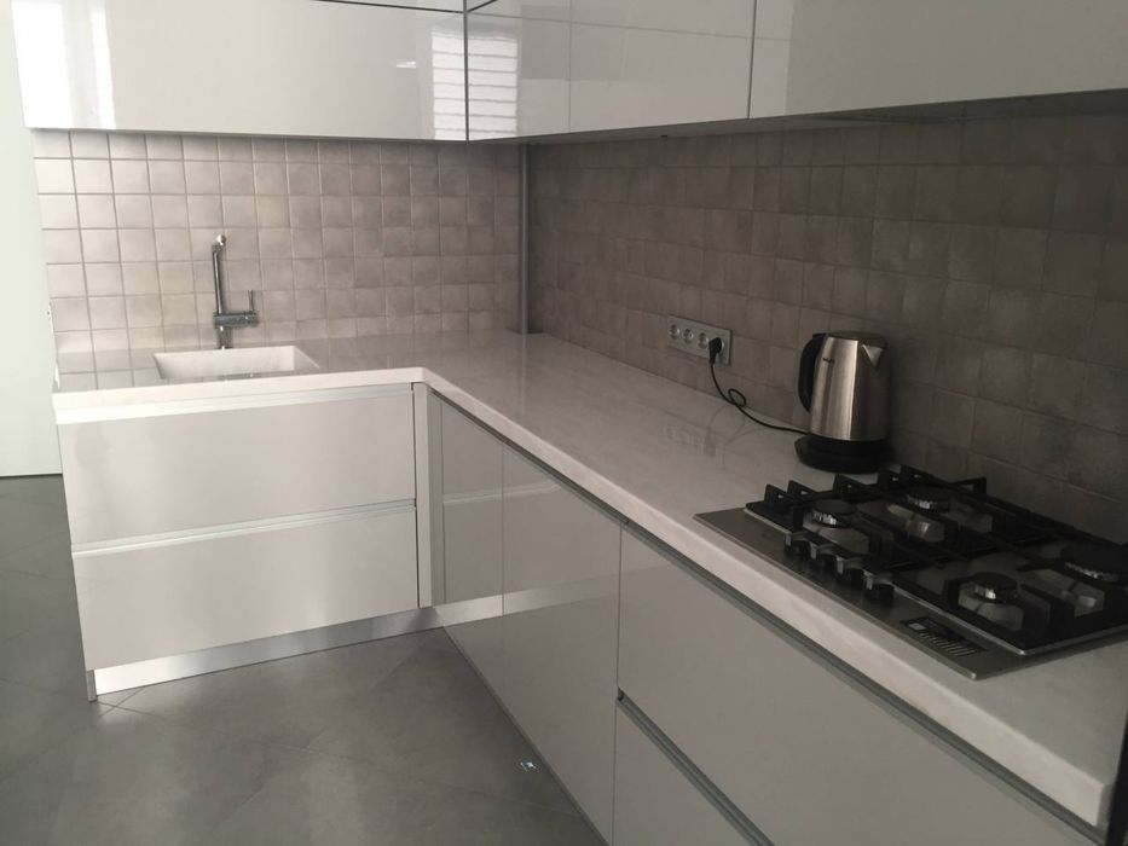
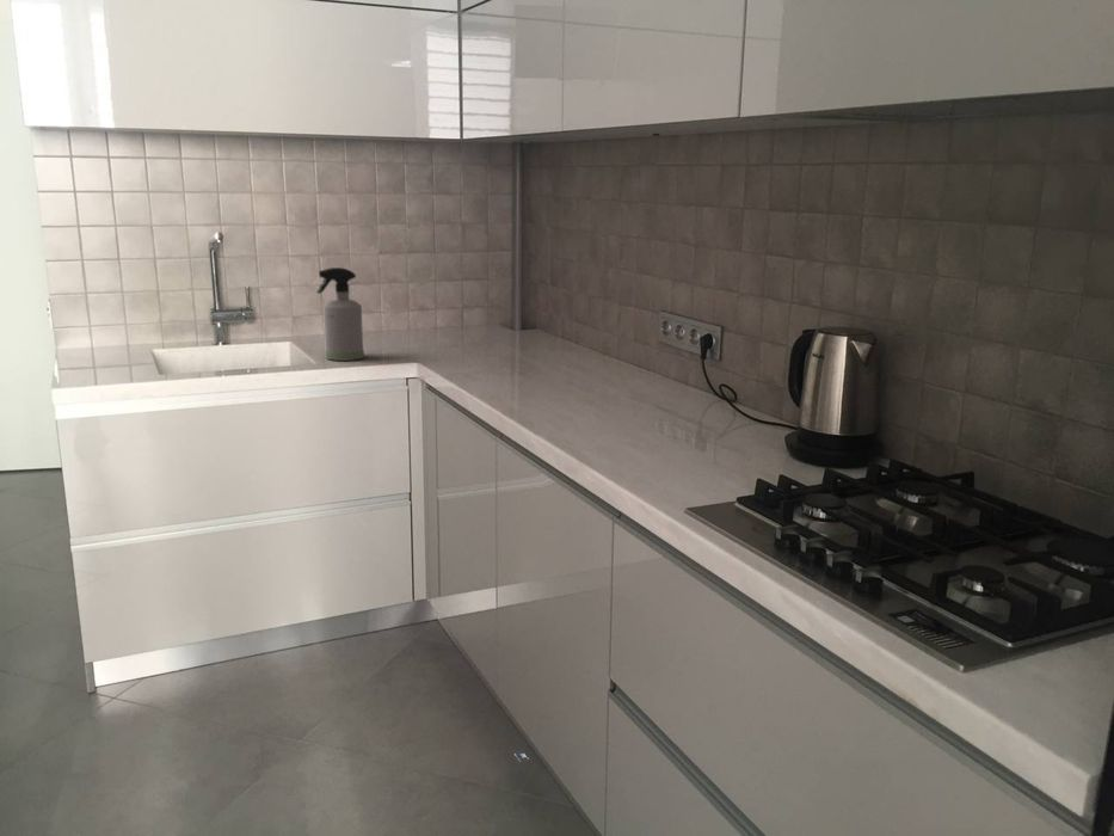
+ spray bottle [315,266,365,362]
